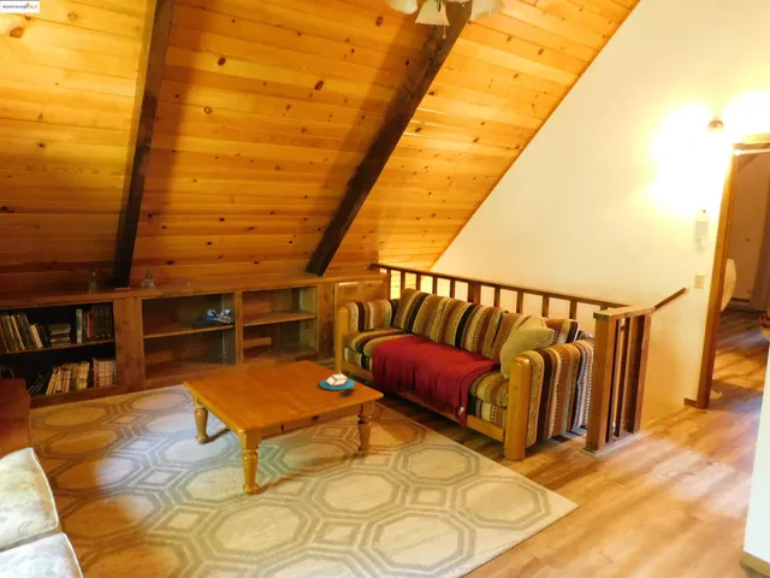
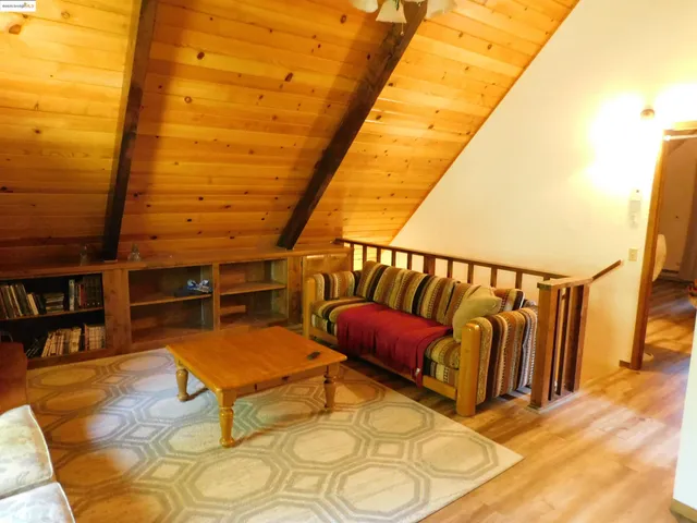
- candle [319,370,356,391]
